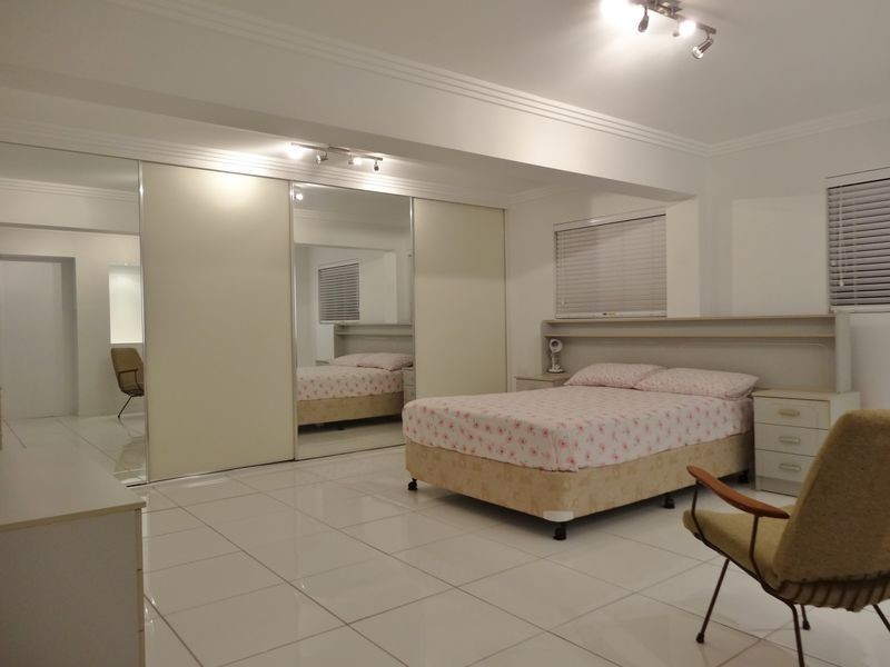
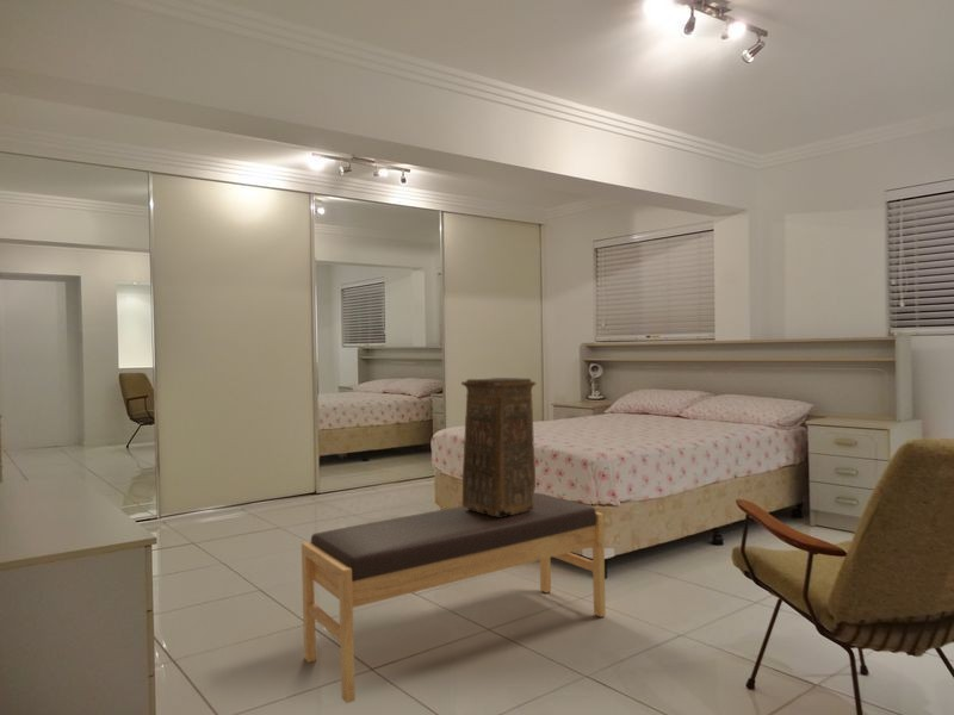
+ decorative box [460,377,537,517]
+ bench [301,492,607,704]
